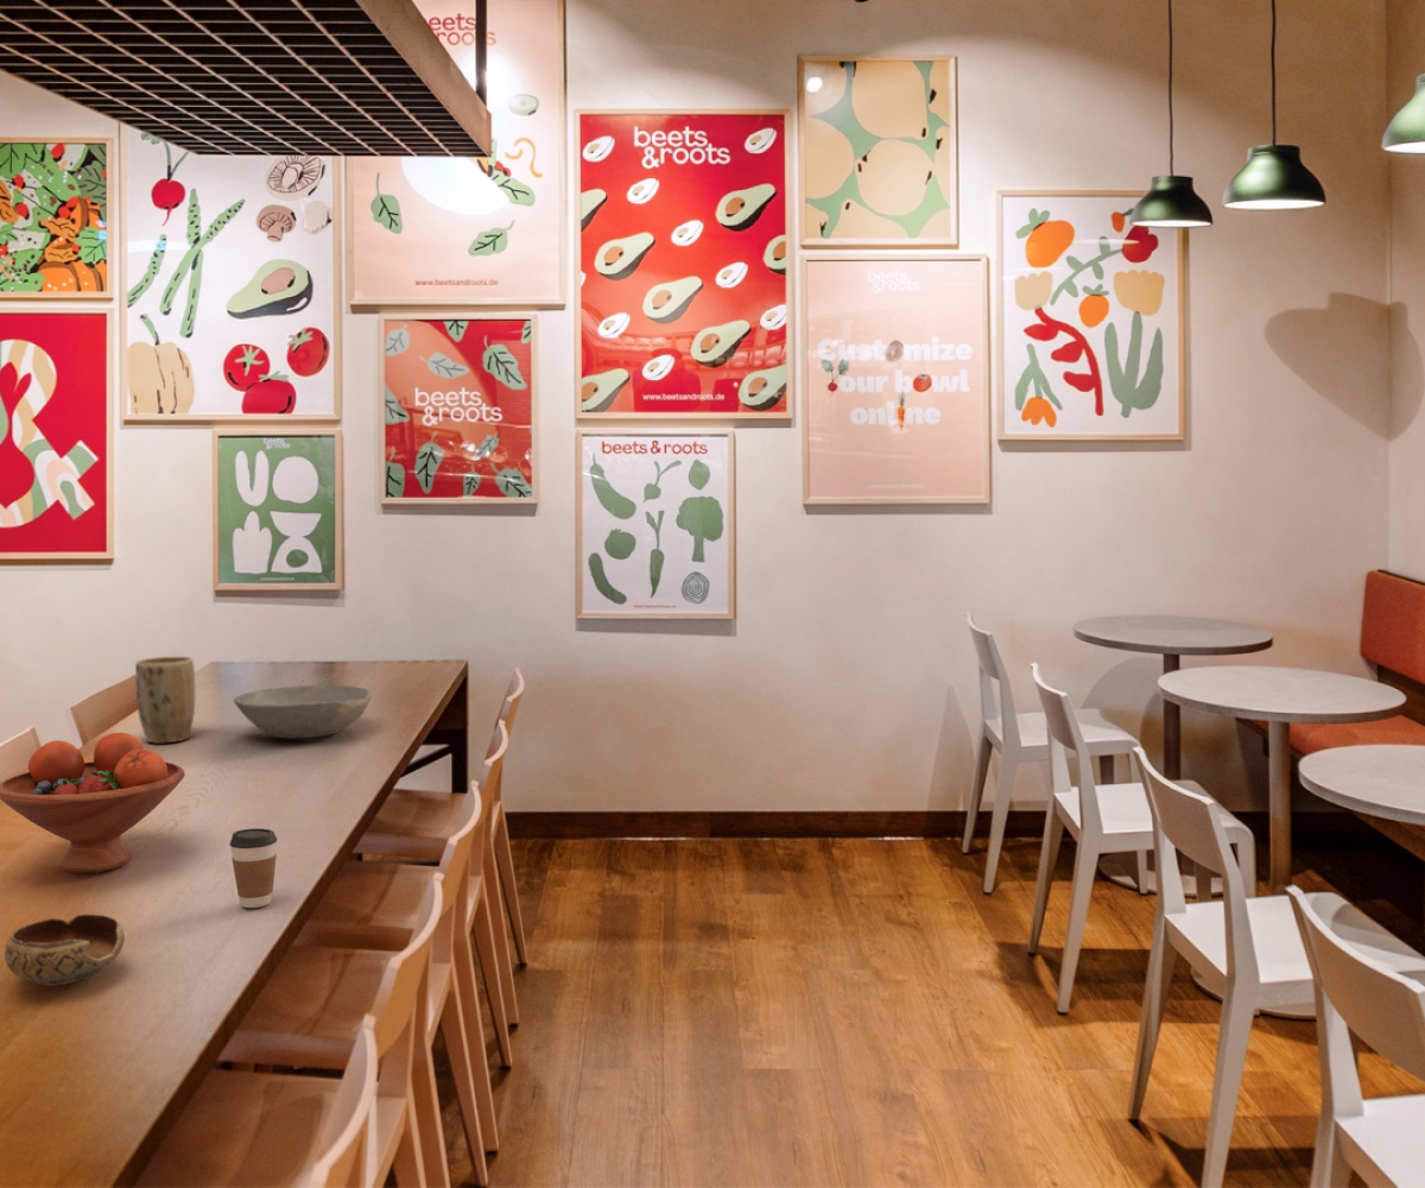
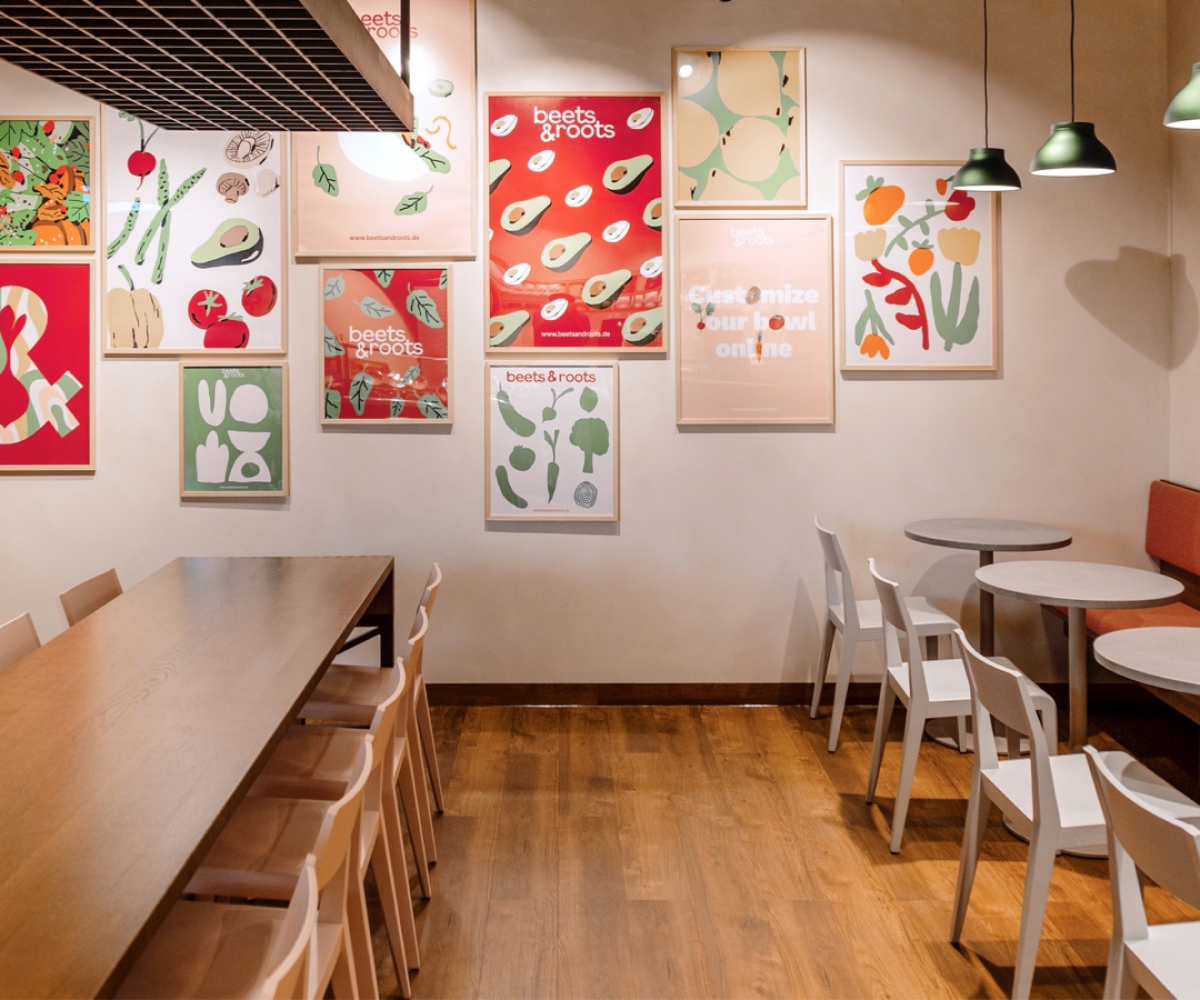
- bowl [233,684,373,739]
- coffee cup [229,828,279,909]
- fruit bowl [0,732,186,874]
- bowl [4,912,126,987]
- plant pot [134,656,196,745]
